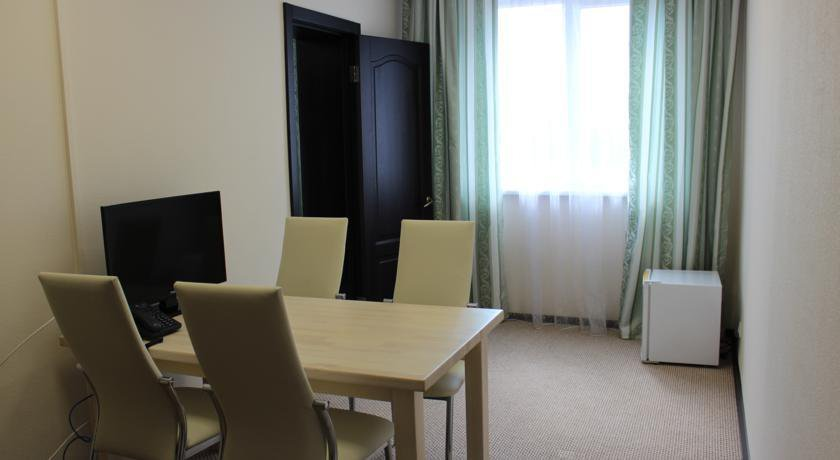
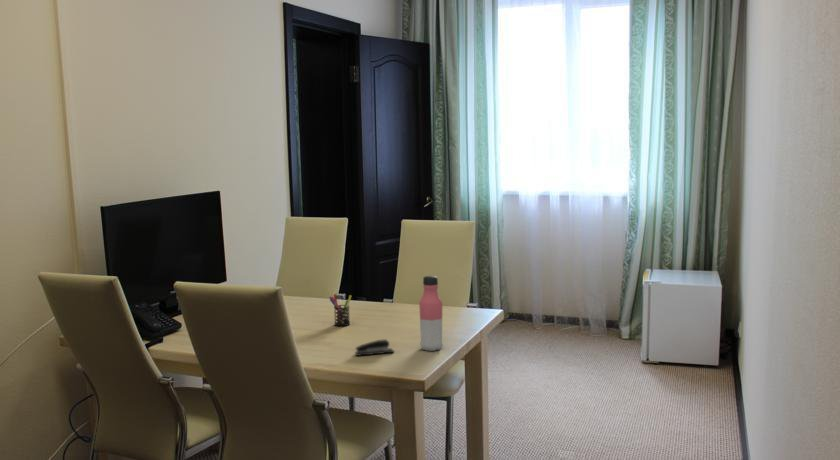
+ pen holder [328,293,352,327]
+ water bottle [418,275,444,352]
+ stapler [354,338,395,357]
